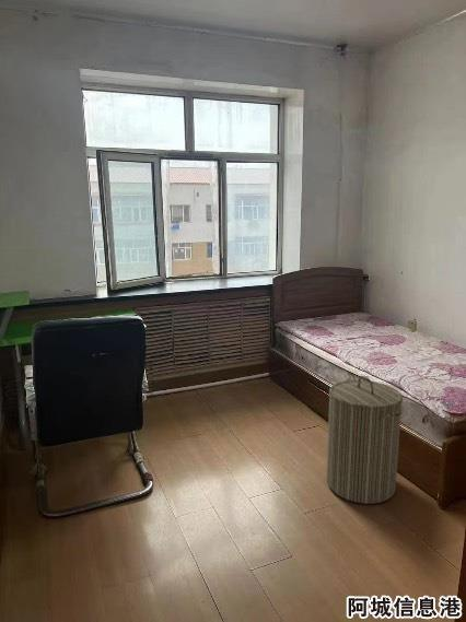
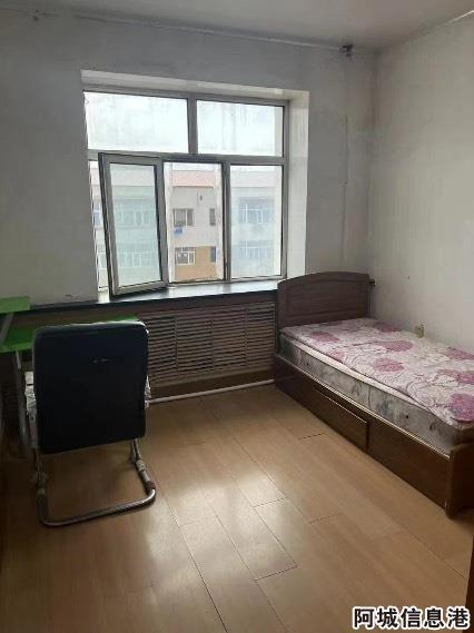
- laundry hamper [325,375,404,505]
